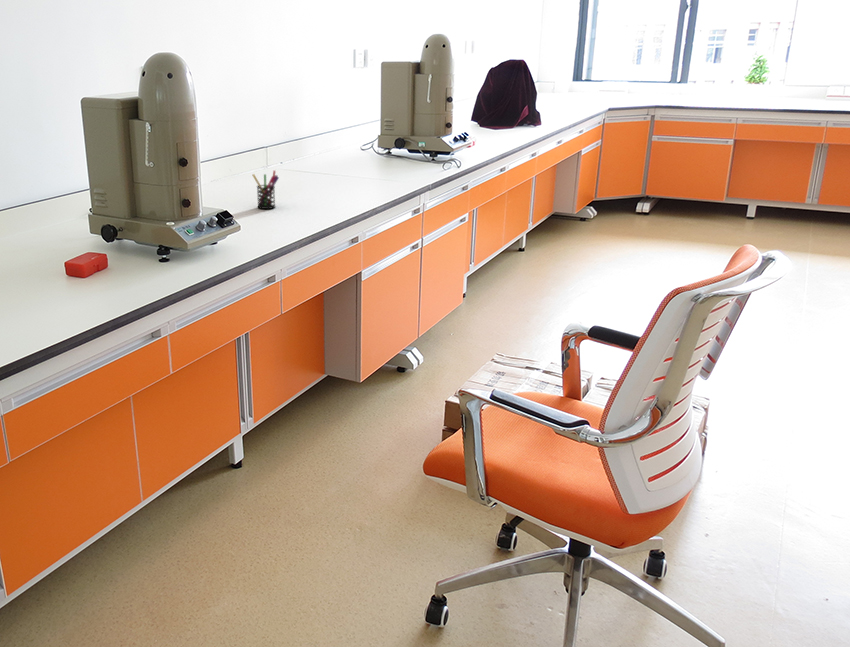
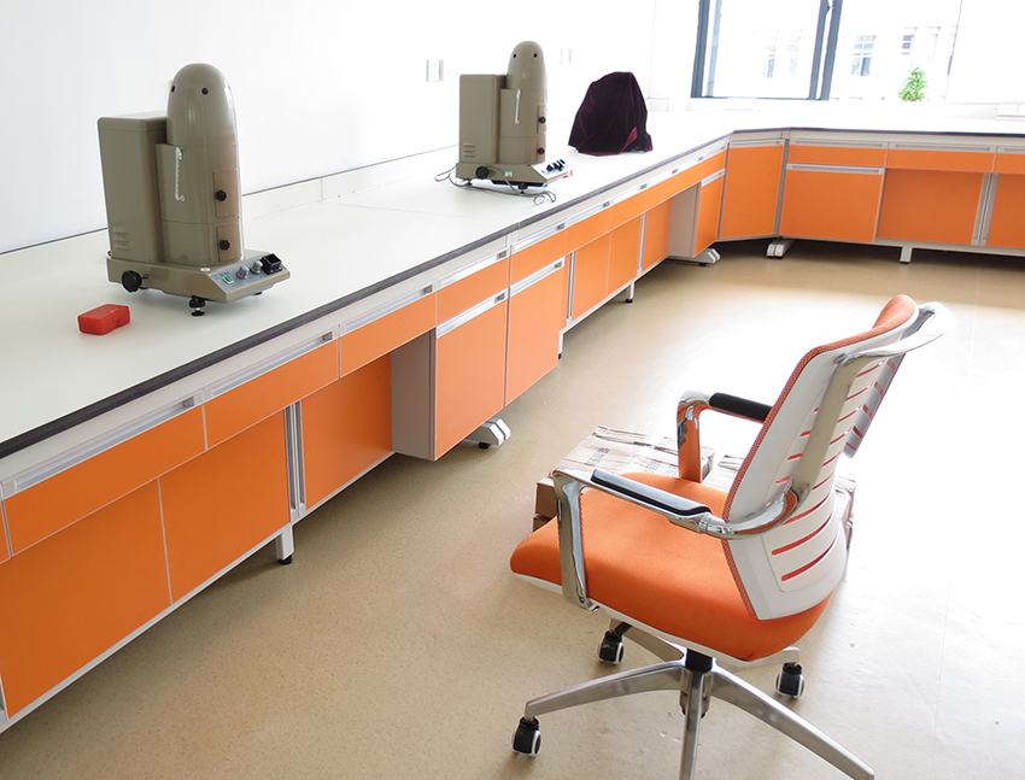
- pen holder [252,169,280,210]
